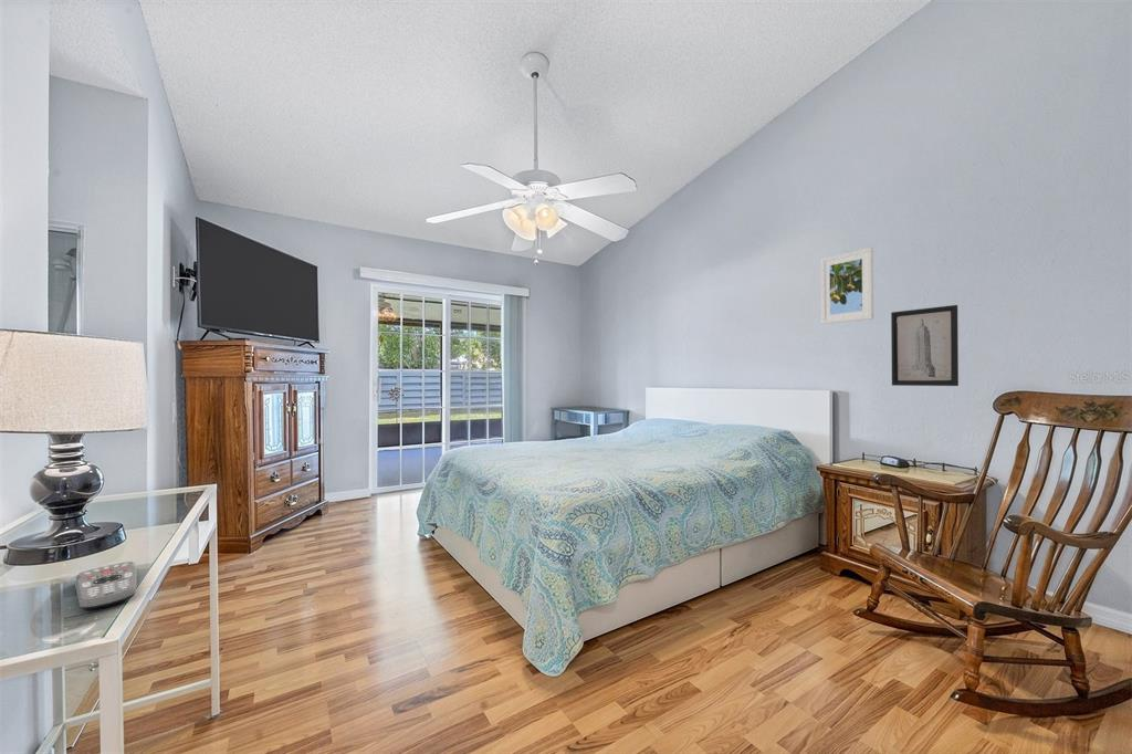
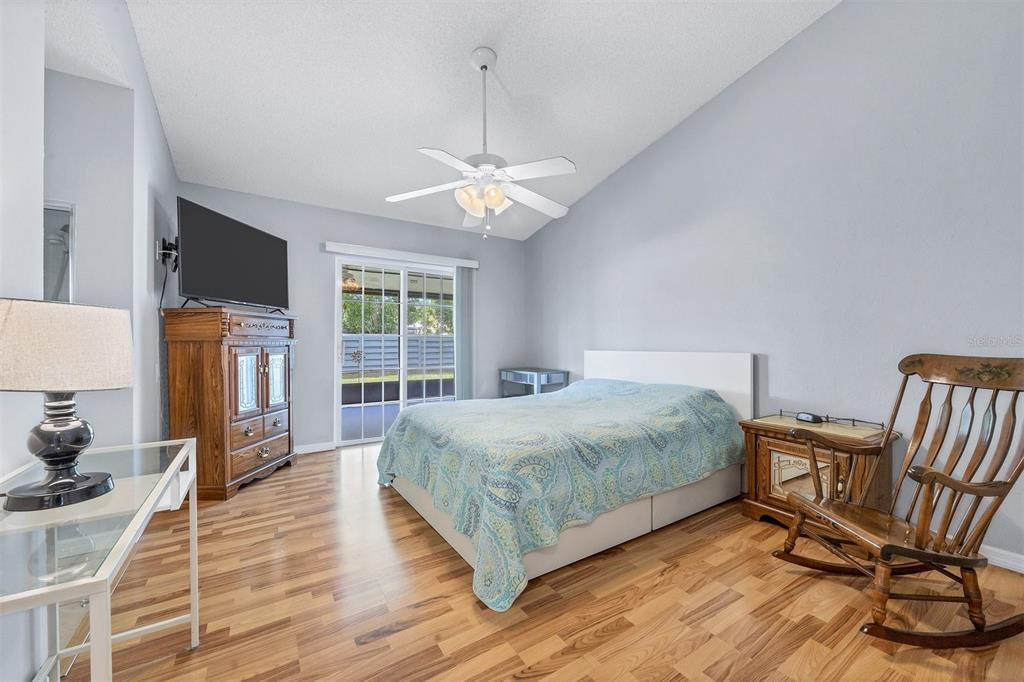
- wall art [890,304,960,387]
- remote control [74,561,138,610]
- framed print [819,247,874,325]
